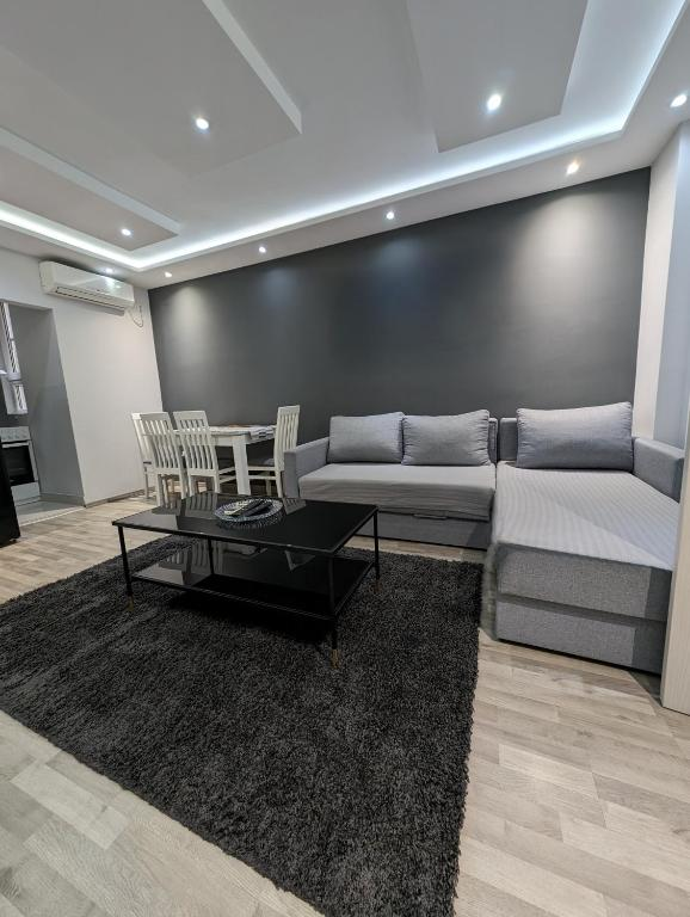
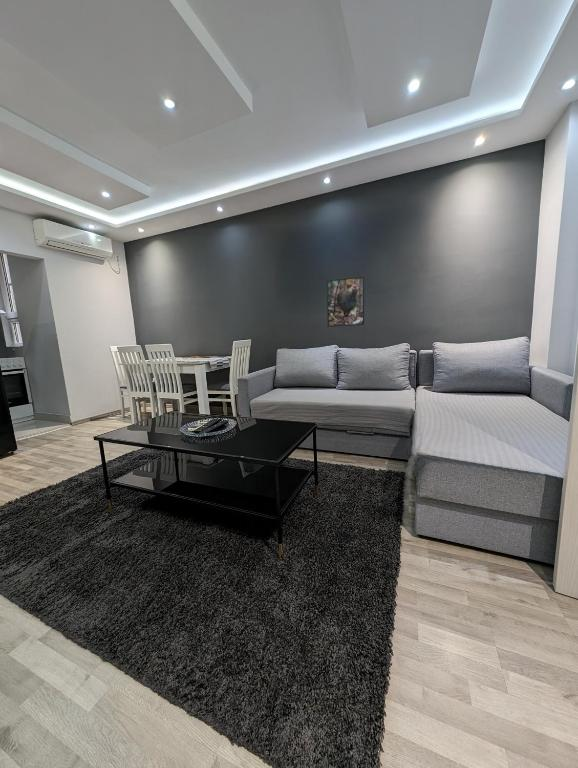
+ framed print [326,275,365,328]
